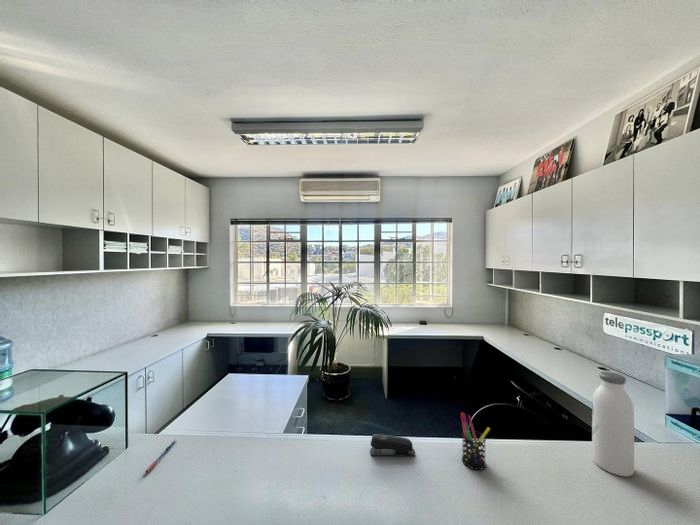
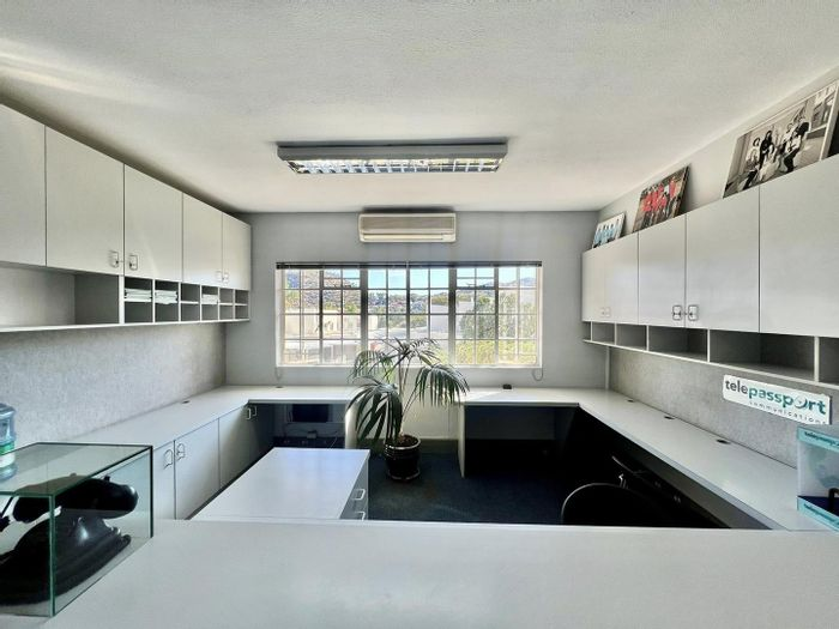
- water bottle [591,371,635,478]
- pen holder [459,412,491,471]
- pen [144,439,177,474]
- stapler [369,433,416,457]
